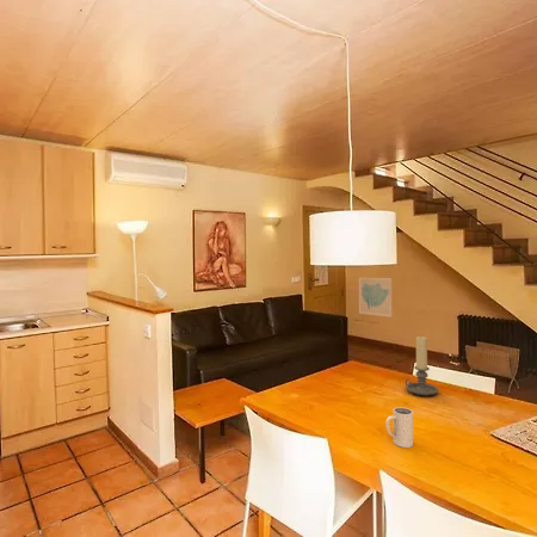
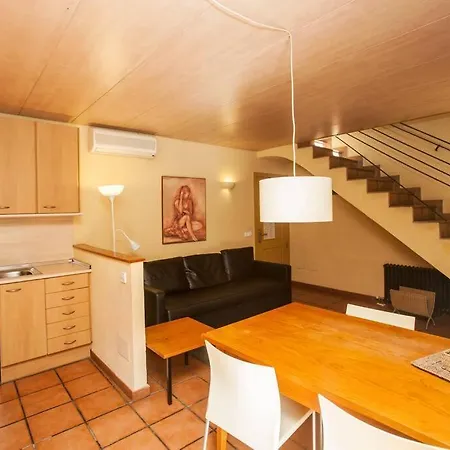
- mug [384,406,414,449]
- wall art [358,276,394,319]
- candle holder [405,335,439,397]
